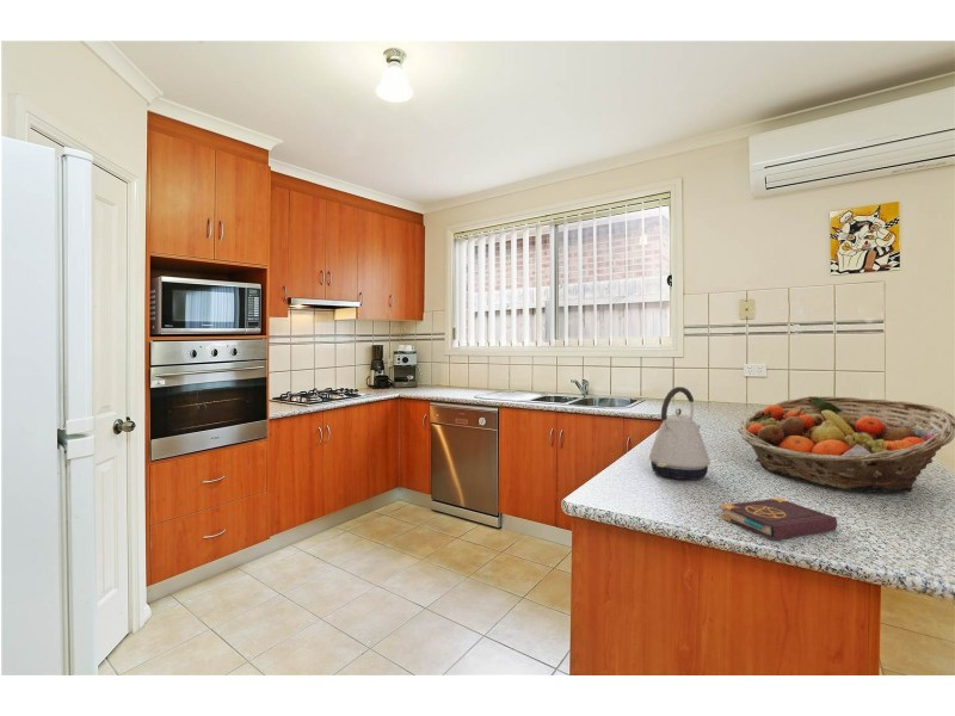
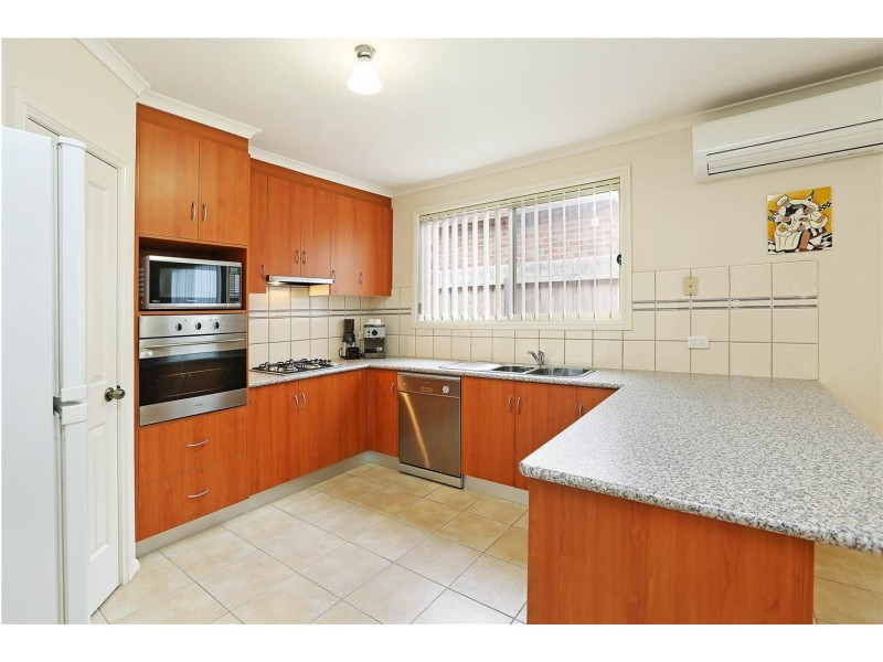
- fruit basket [737,395,955,494]
- book [719,496,838,541]
- kettle [648,385,711,481]
